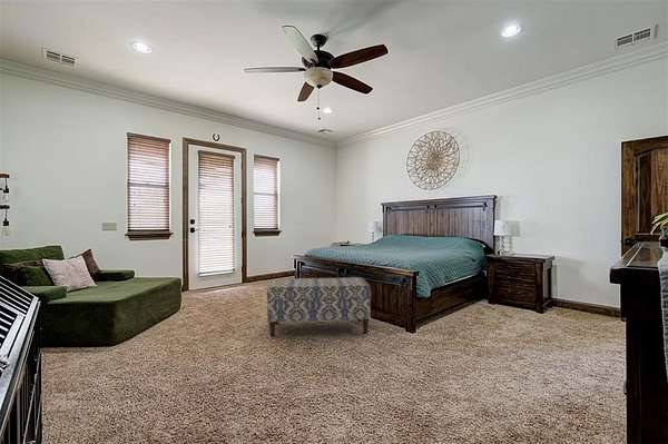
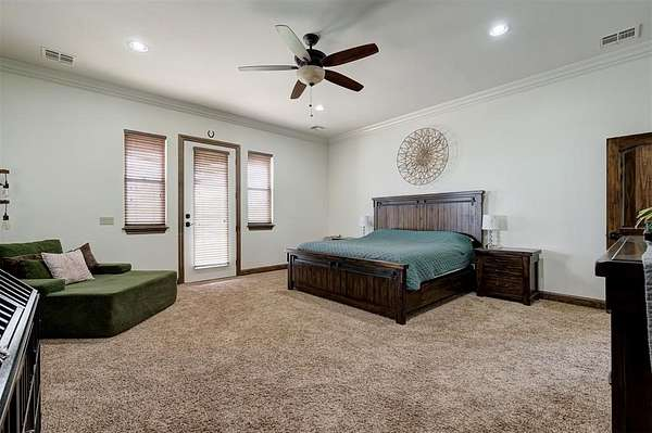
- bench [266,276,372,337]
